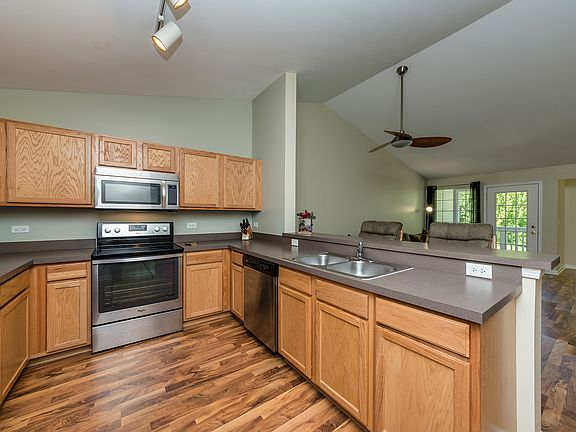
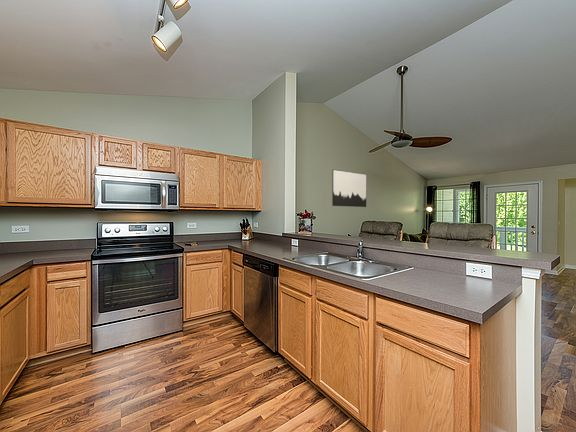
+ wall art [331,169,367,208]
